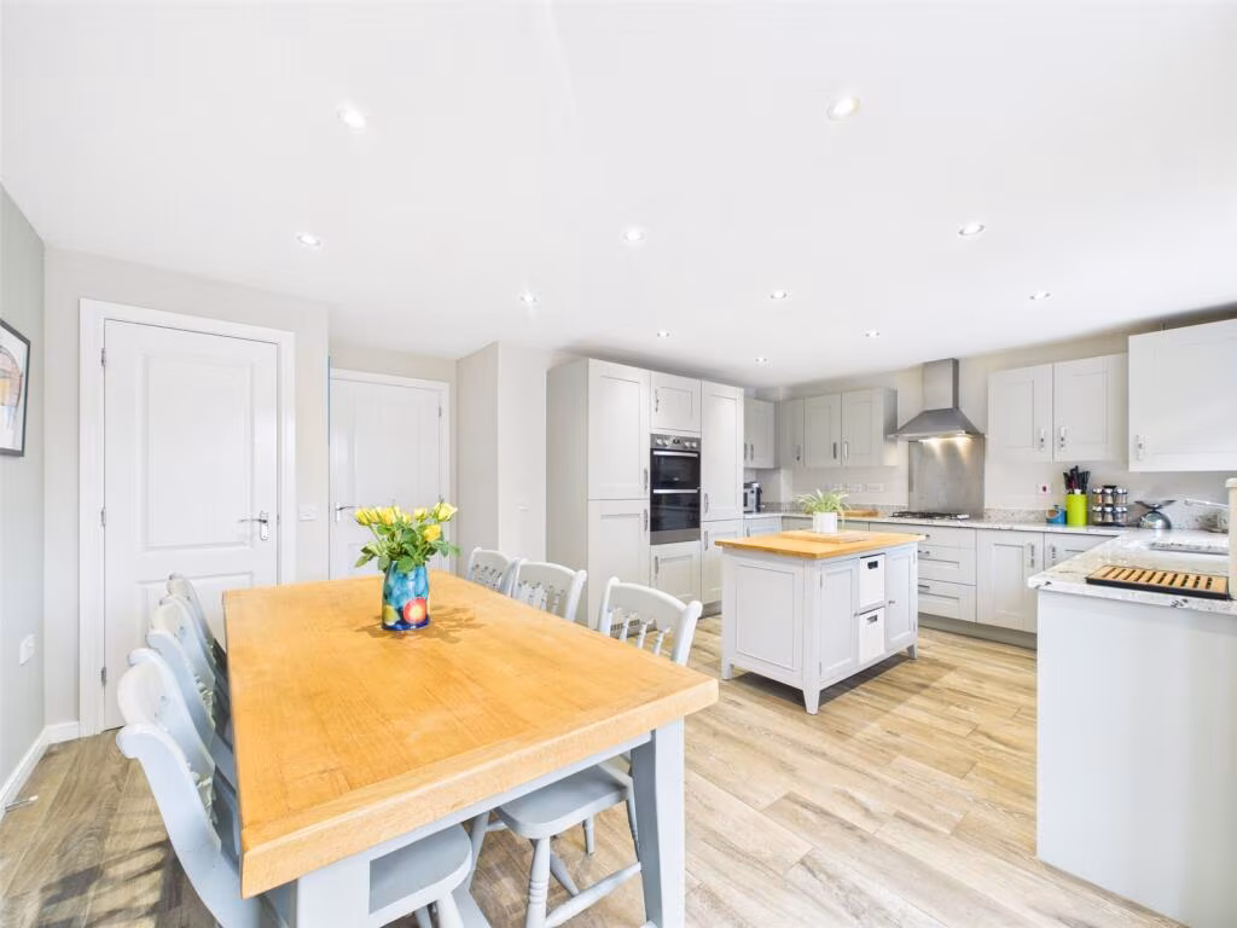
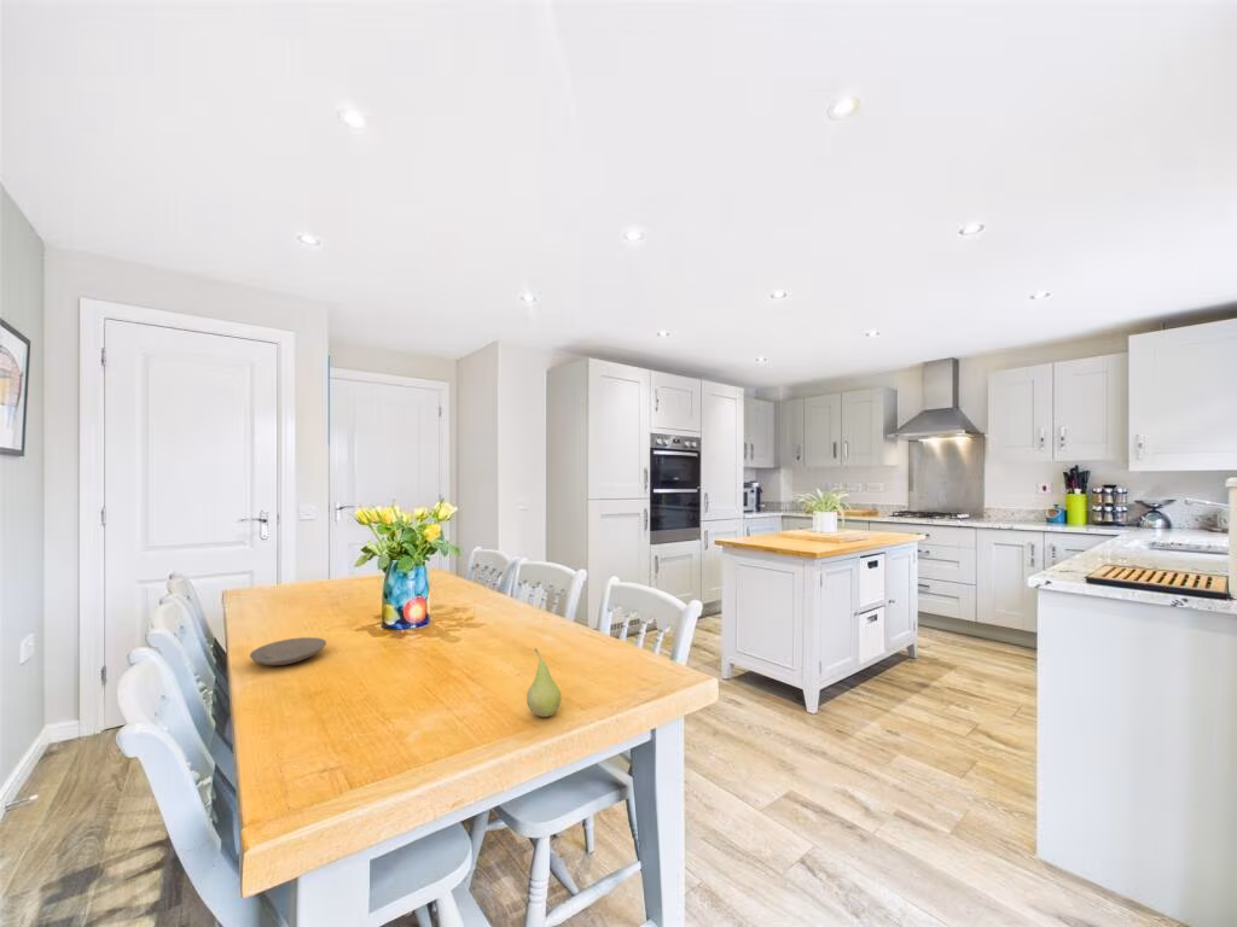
+ plate [249,636,327,666]
+ fruit [525,647,562,718]
